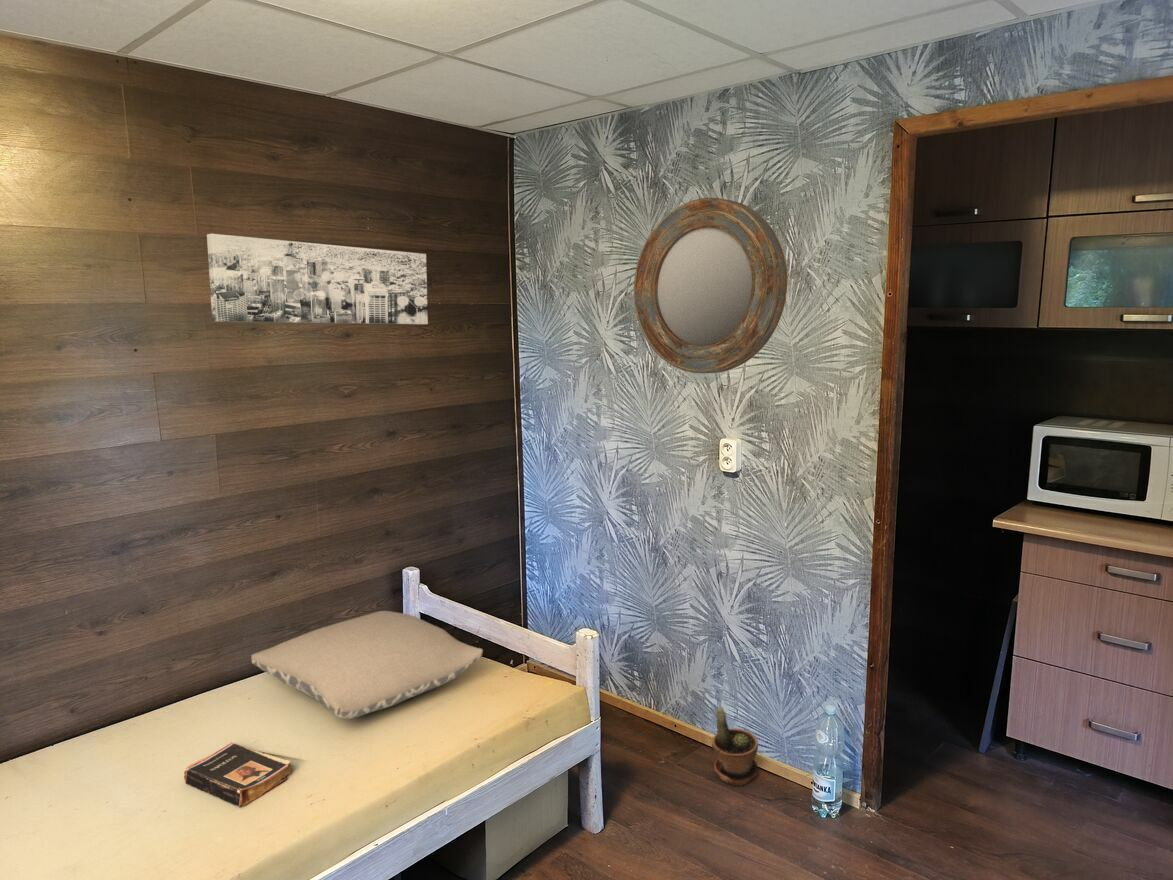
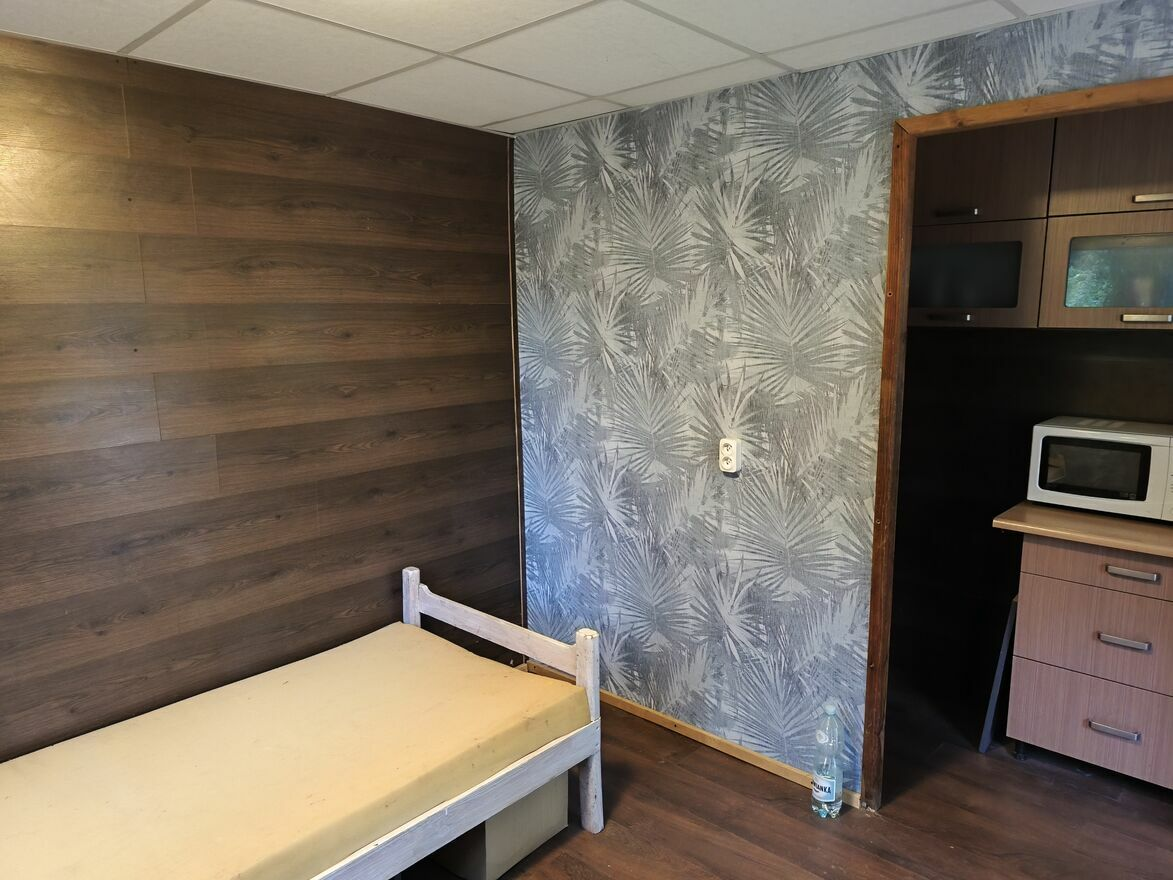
- home mirror [633,197,788,374]
- potted plant [711,706,759,787]
- wall art [206,233,429,325]
- pillow [250,610,484,720]
- book [183,741,293,809]
